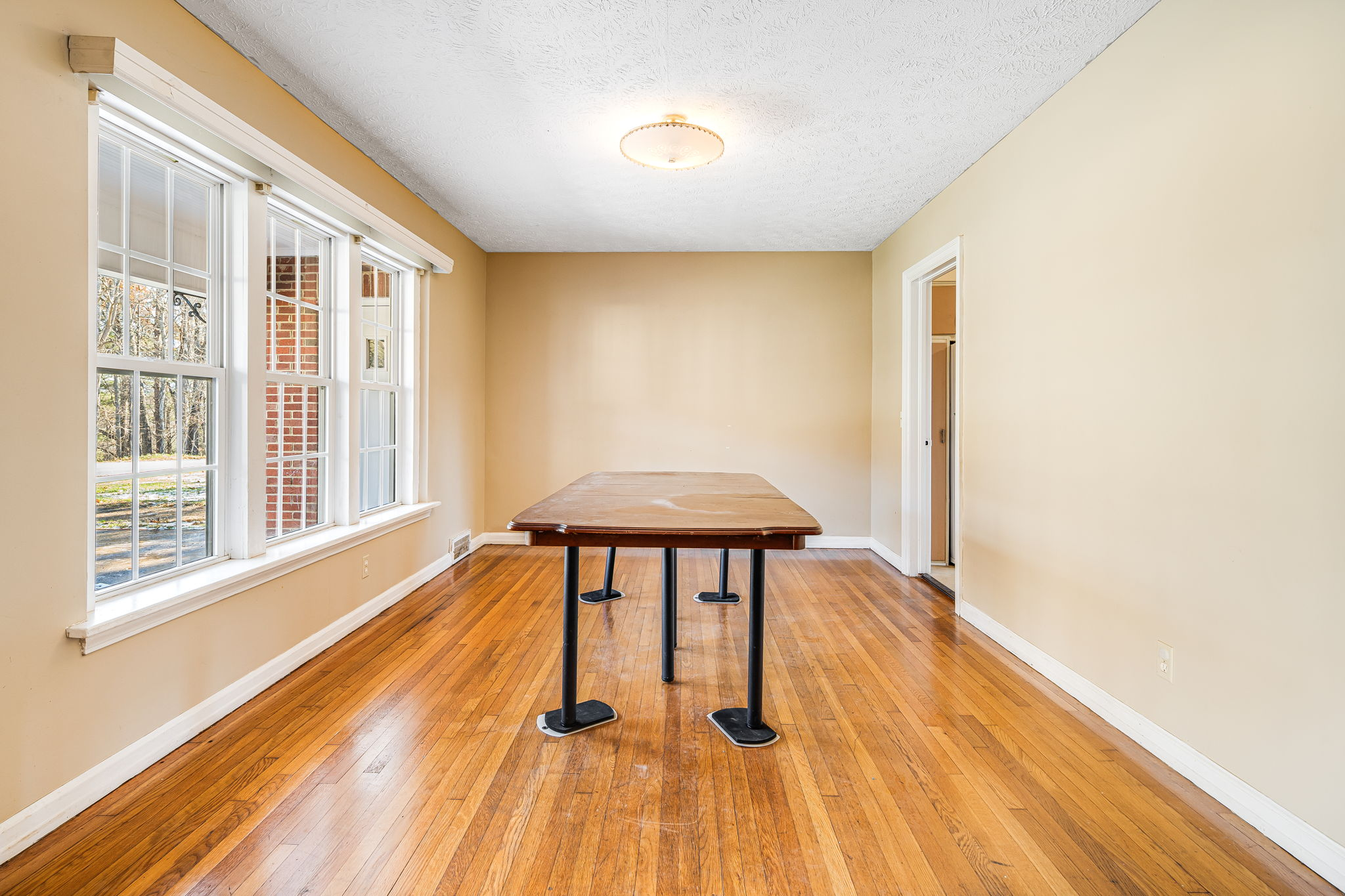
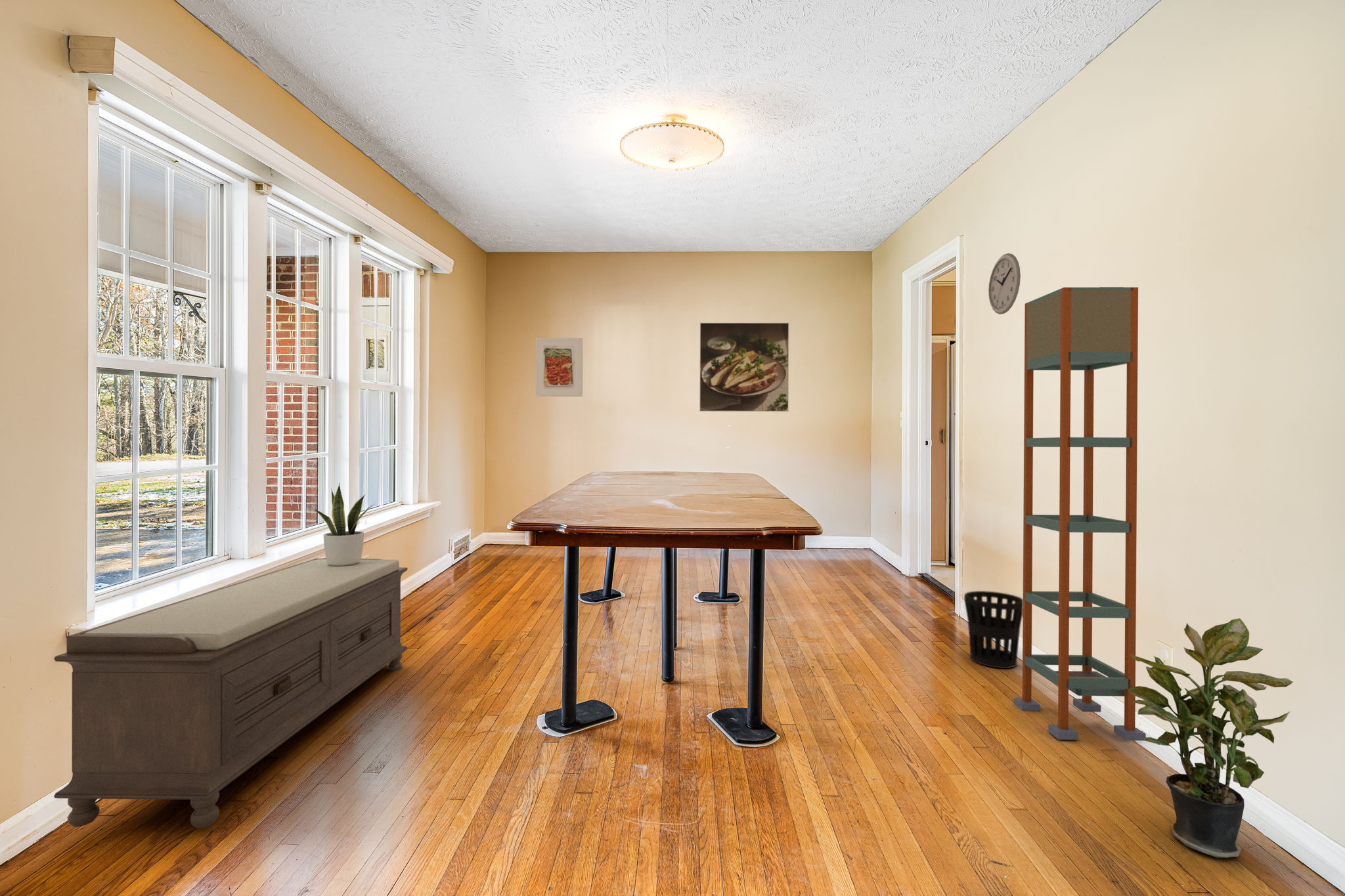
+ wastebasket [963,590,1023,669]
+ wall clock [988,253,1021,315]
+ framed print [699,322,789,412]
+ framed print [535,337,584,397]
+ potted plant [1128,618,1294,858]
+ shelving unit [1013,286,1147,741]
+ bench [53,558,408,828]
+ potted plant [313,482,374,566]
